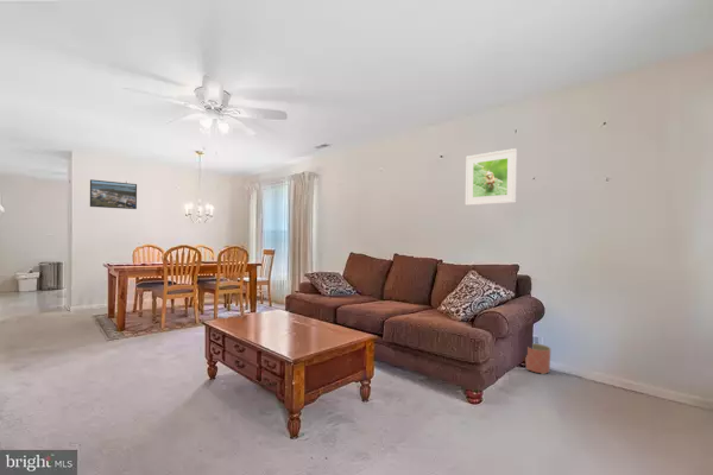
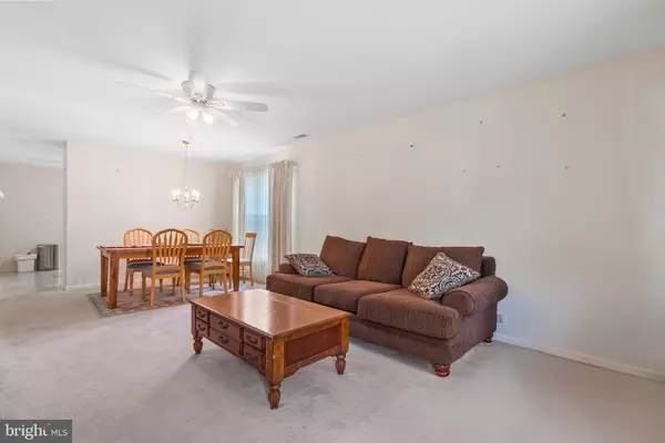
- planter [525,342,553,375]
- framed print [465,147,518,207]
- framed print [89,178,138,210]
